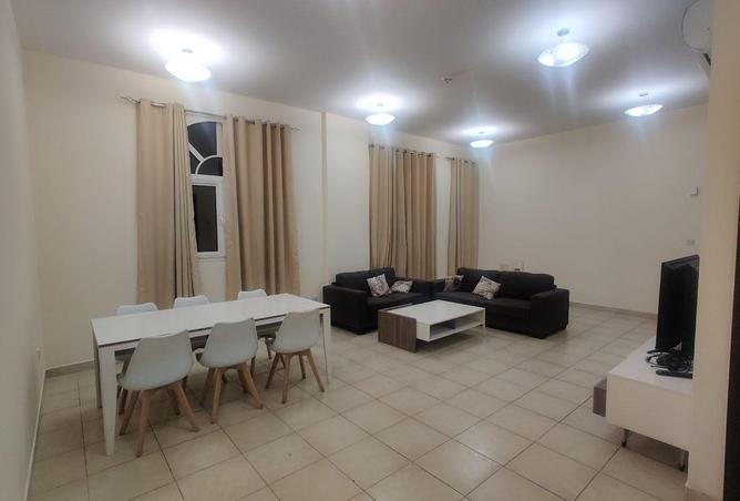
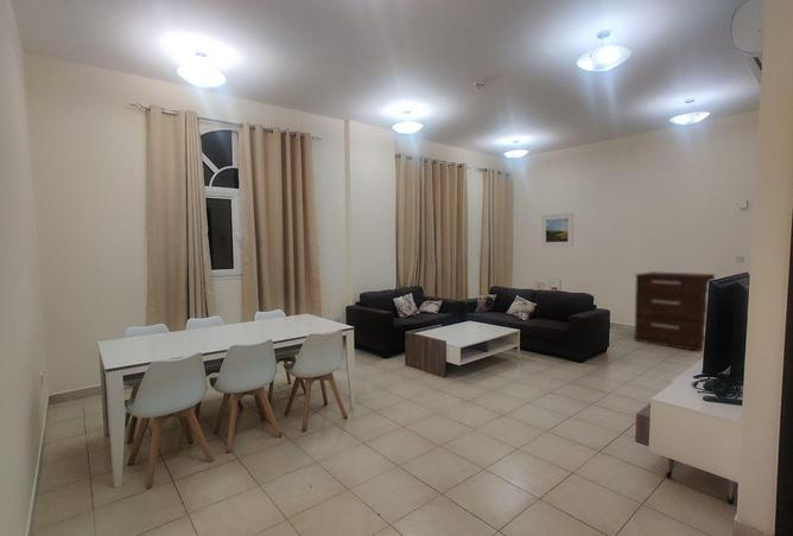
+ dresser [634,270,716,353]
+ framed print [540,211,575,248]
